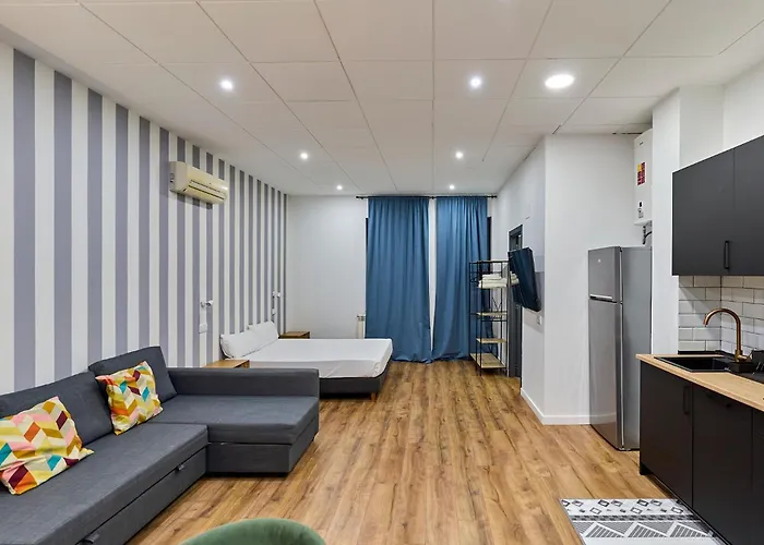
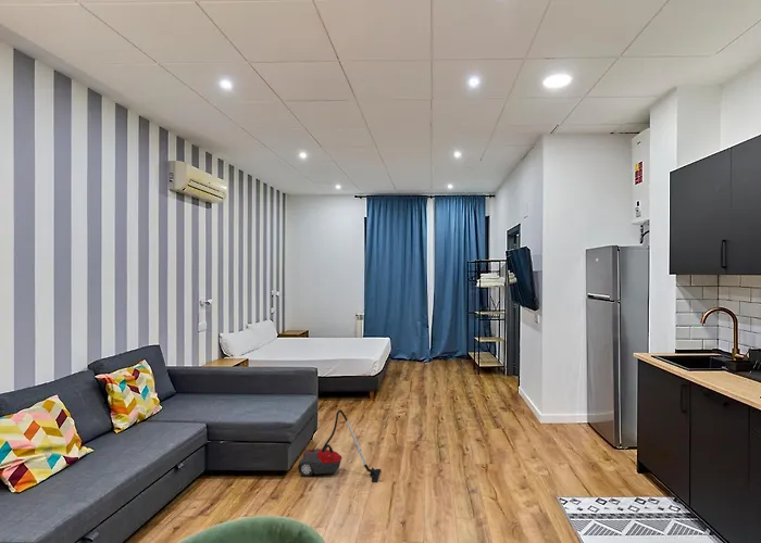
+ vacuum cleaner [297,409,382,483]
